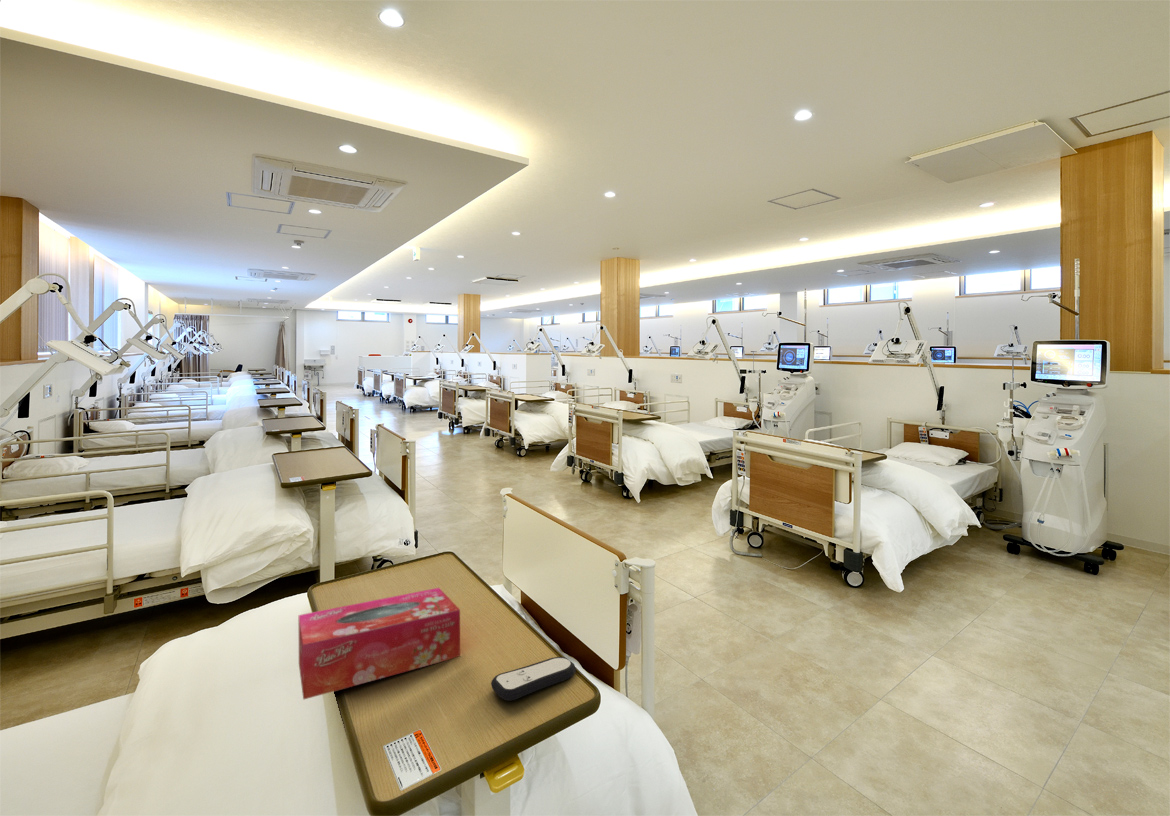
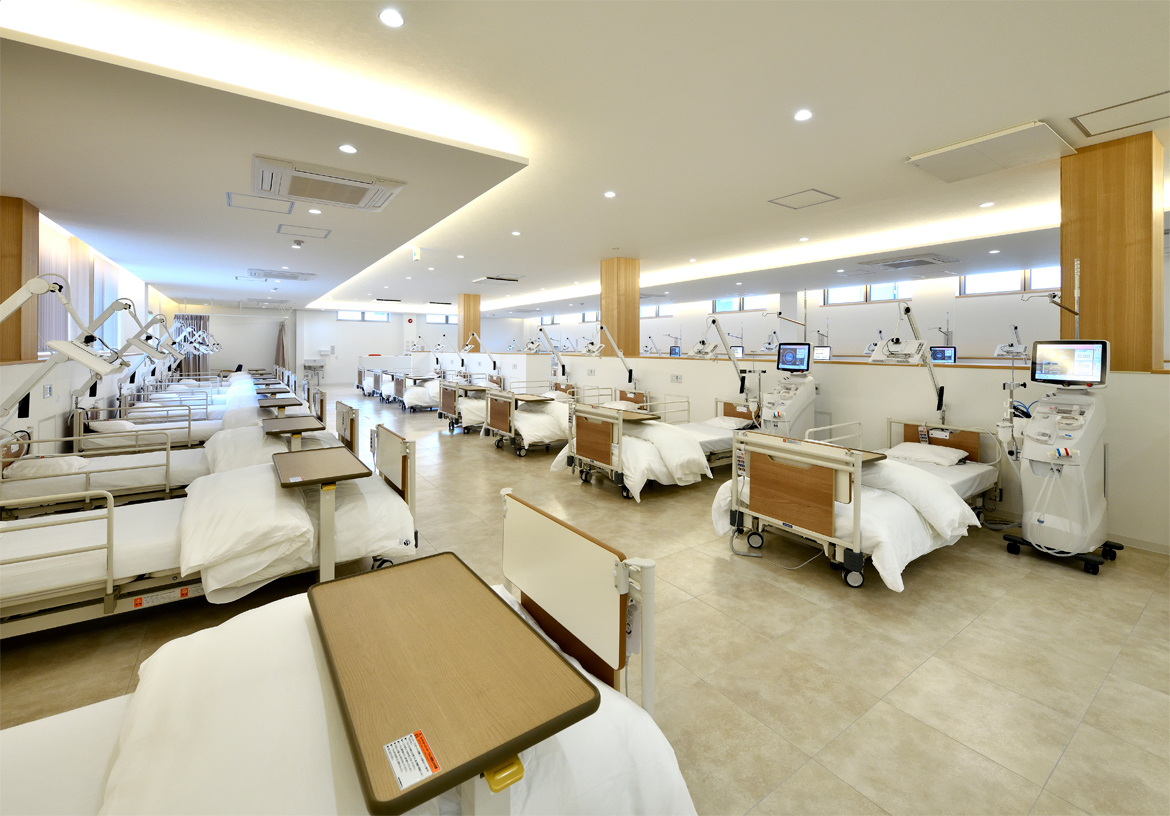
- tissue box [298,587,461,701]
- remote control [490,656,577,702]
